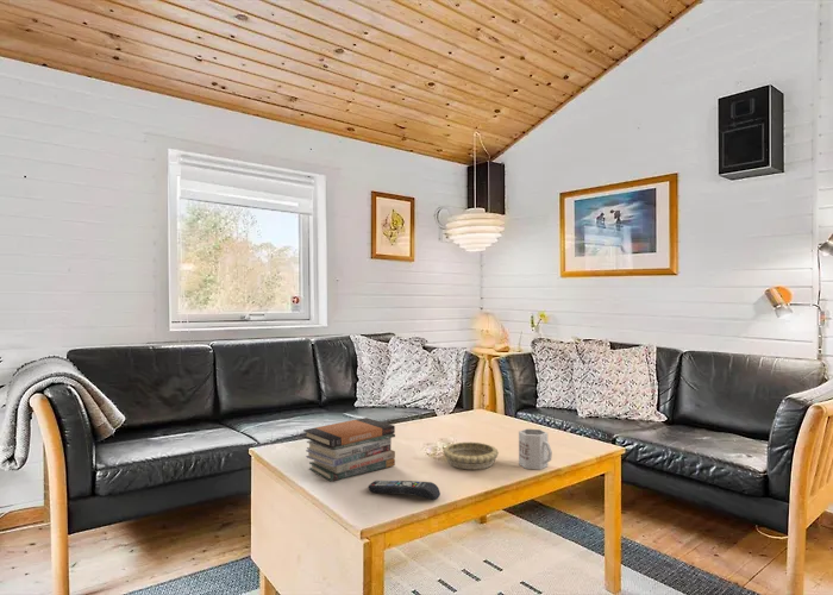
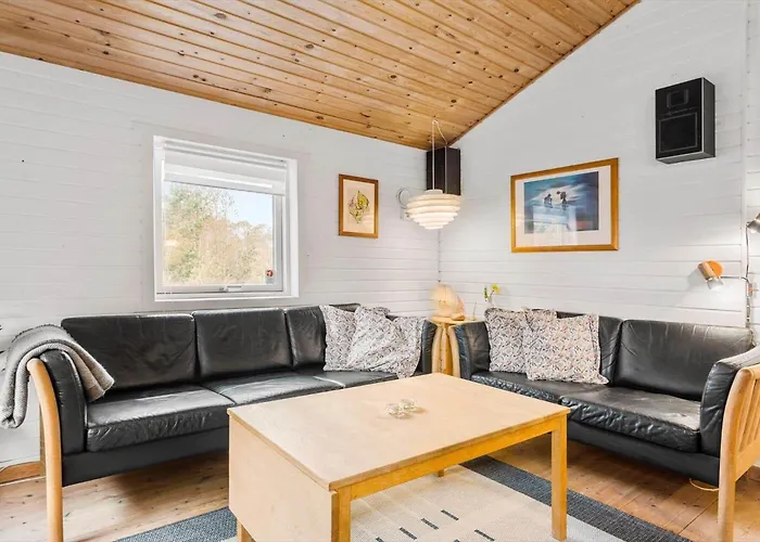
- book stack [302,416,396,482]
- remote control [367,480,441,501]
- mug [518,427,553,471]
- decorative bowl [441,441,500,471]
